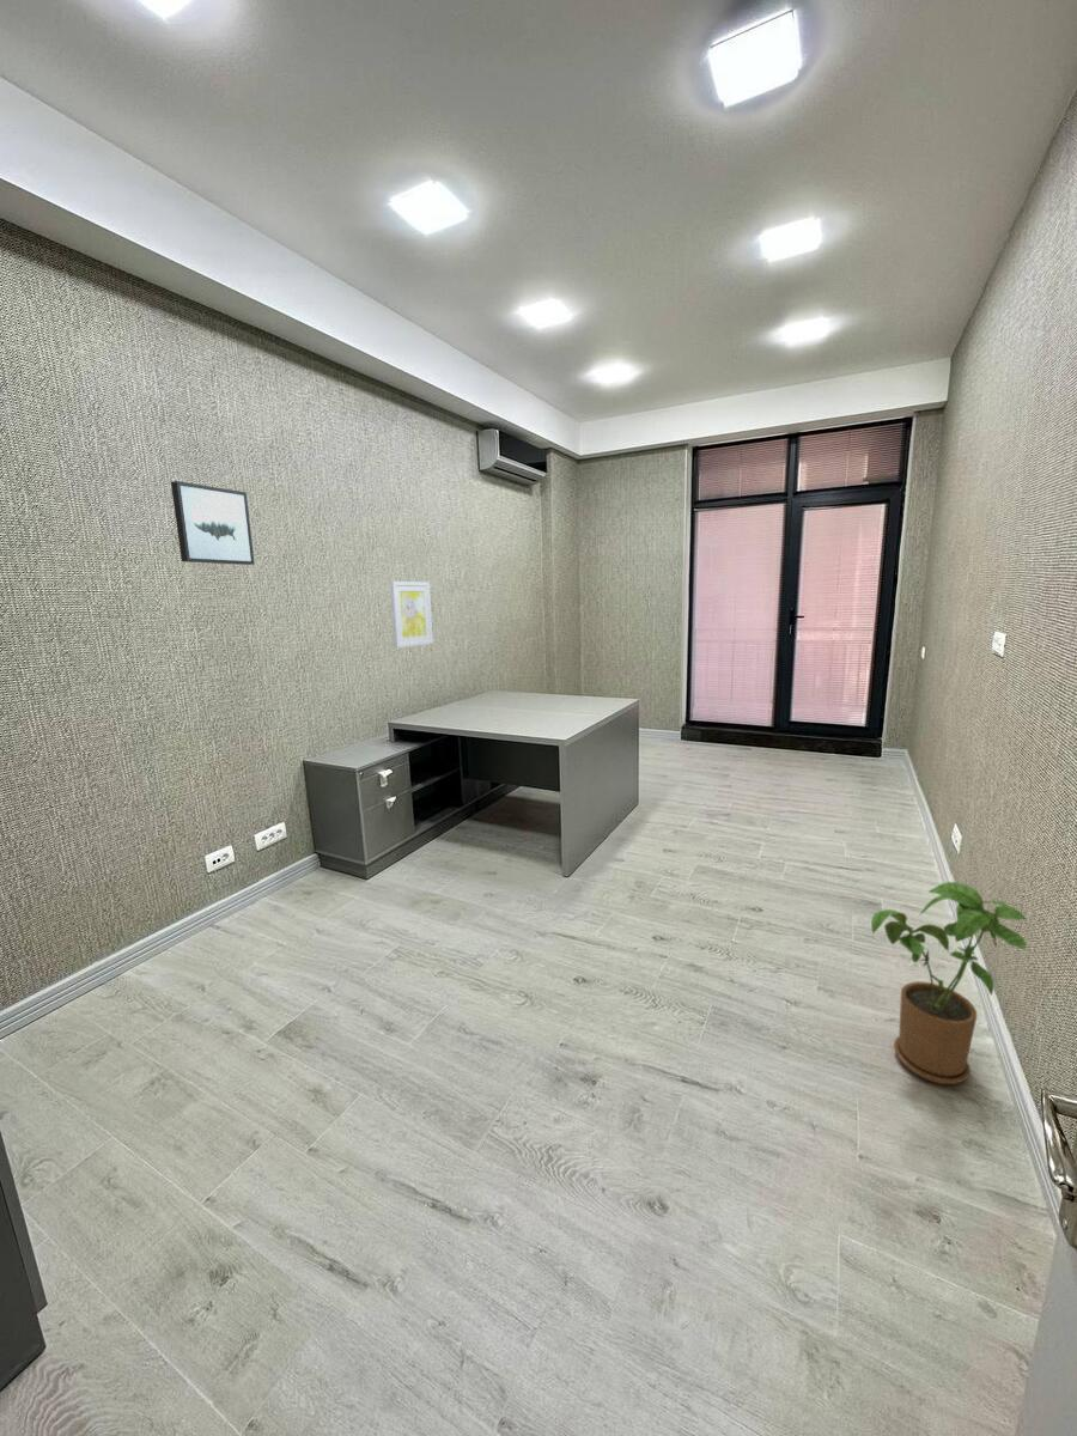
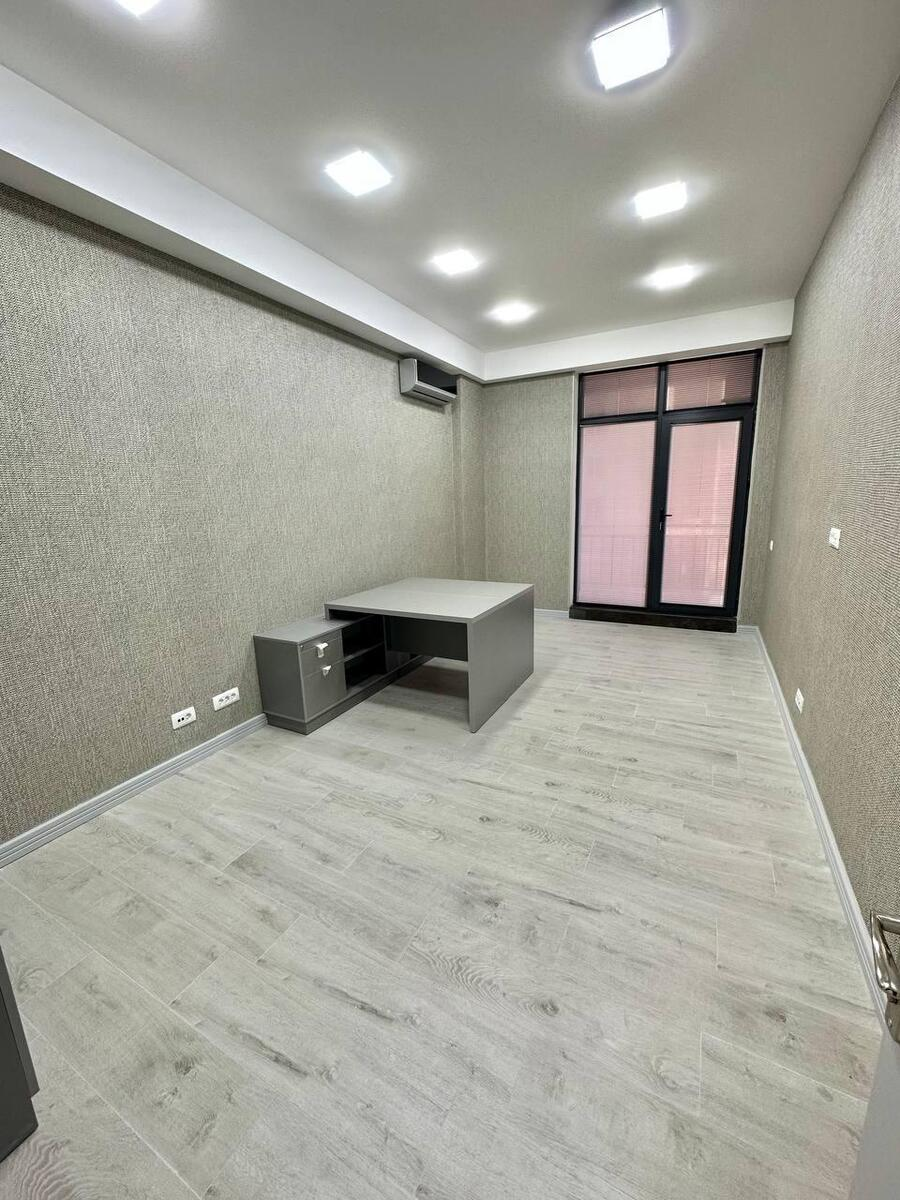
- house plant [870,881,1028,1085]
- wall art [389,580,434,649]
- wall art [170,480,256,566]
